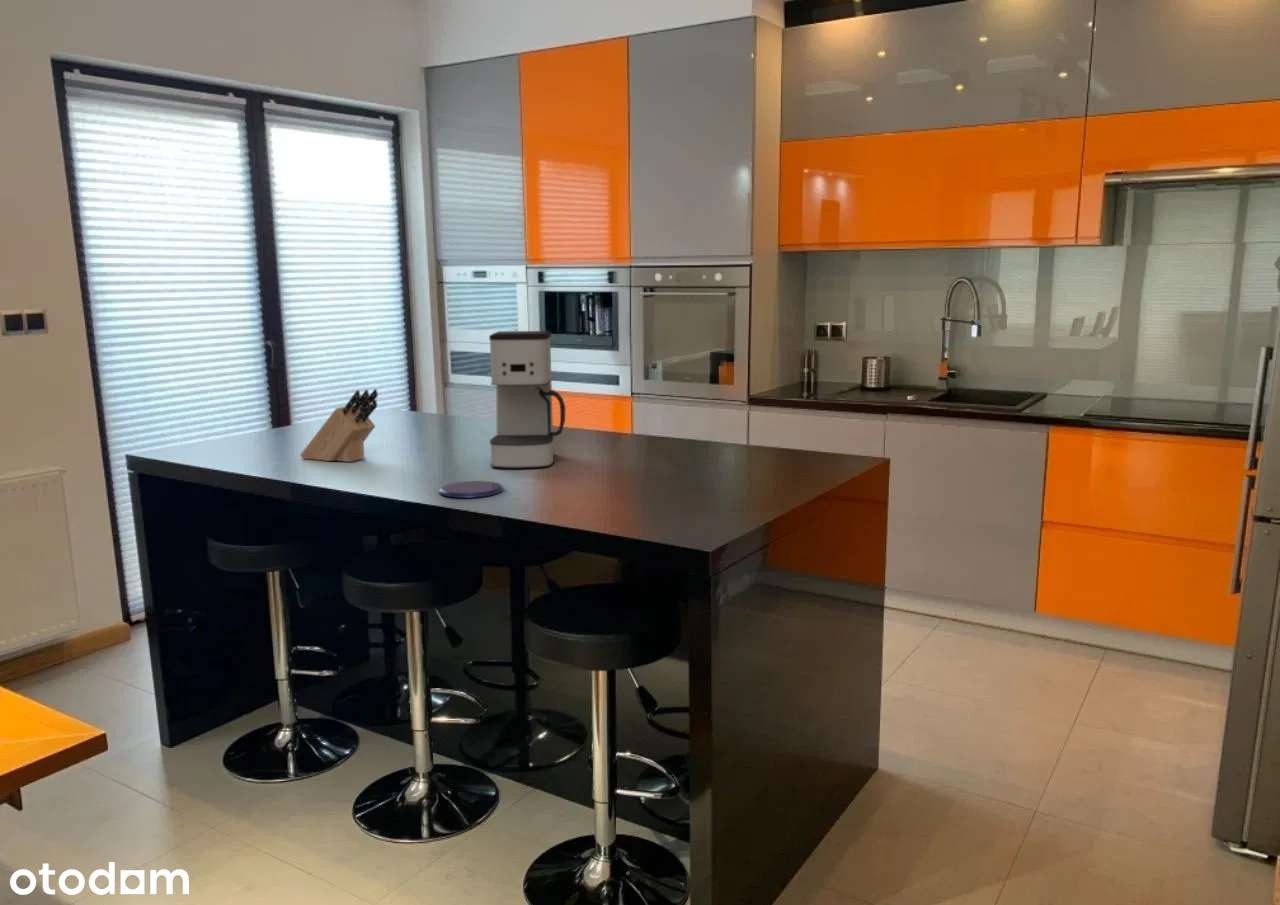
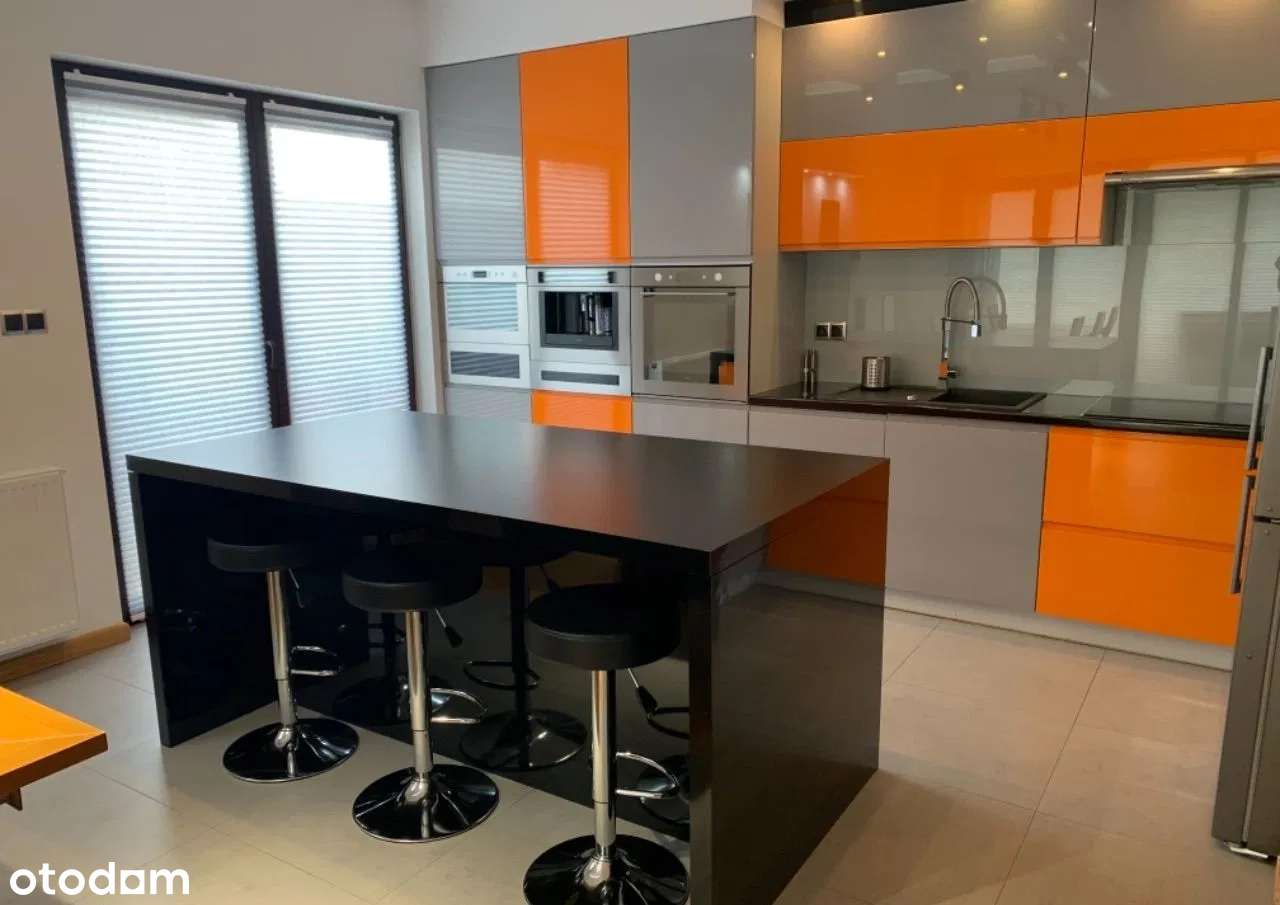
- saucer [438,480,504,499]
- knife block [299,388,379,463]
- coffee maker [488,330,567,470]
